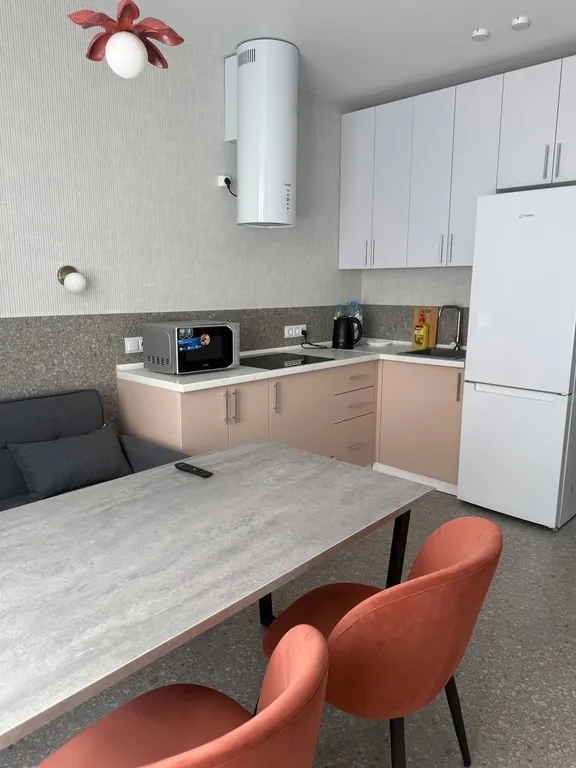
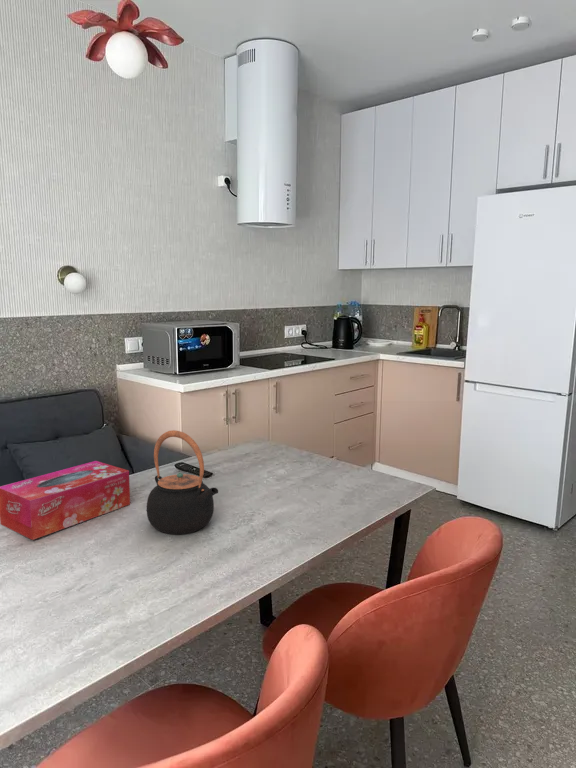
+ tissue box [0,460,131,541]
+ teapot [146,429,219,535]
